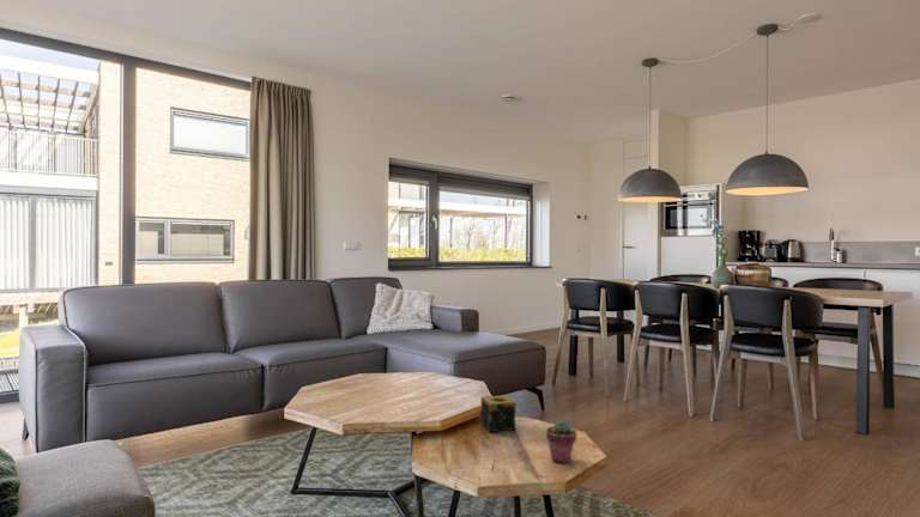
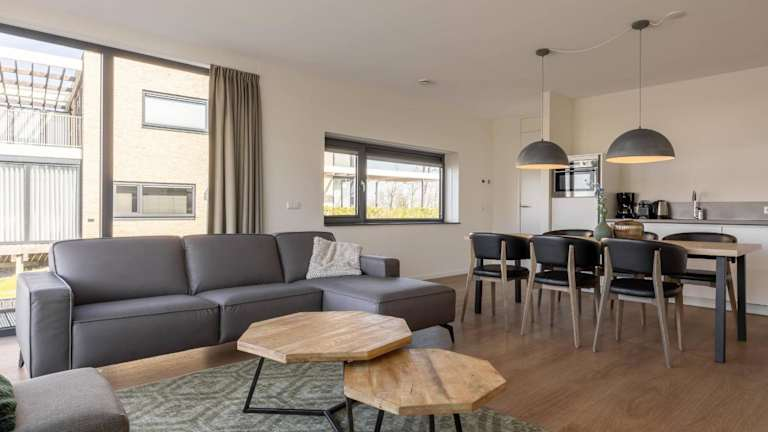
- potted succulent [545,418,577,464]
- candle [479,394,518,433]
